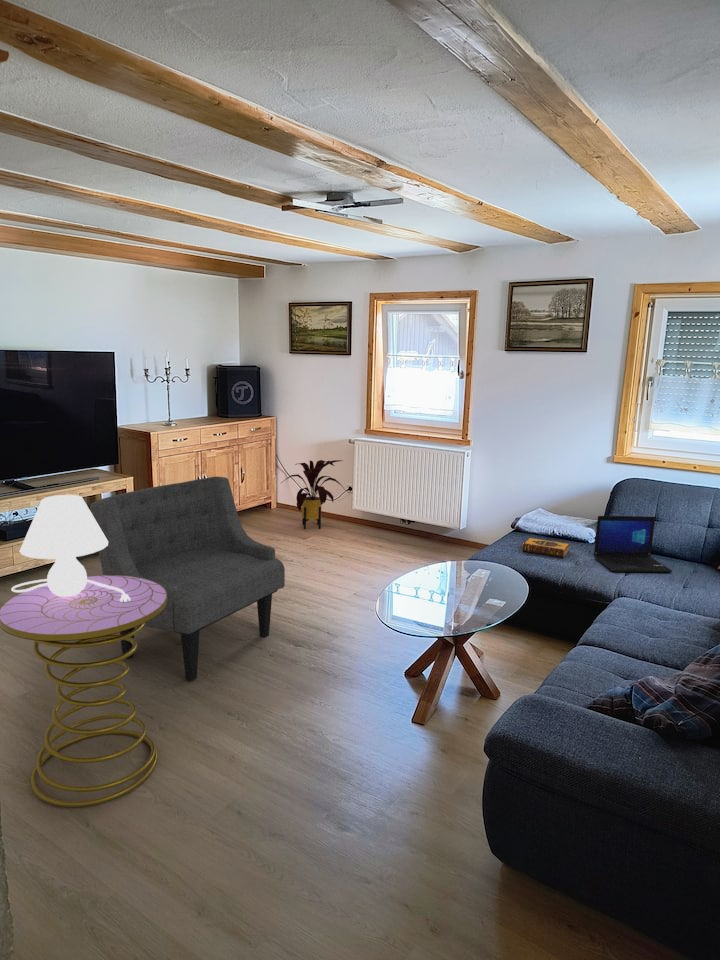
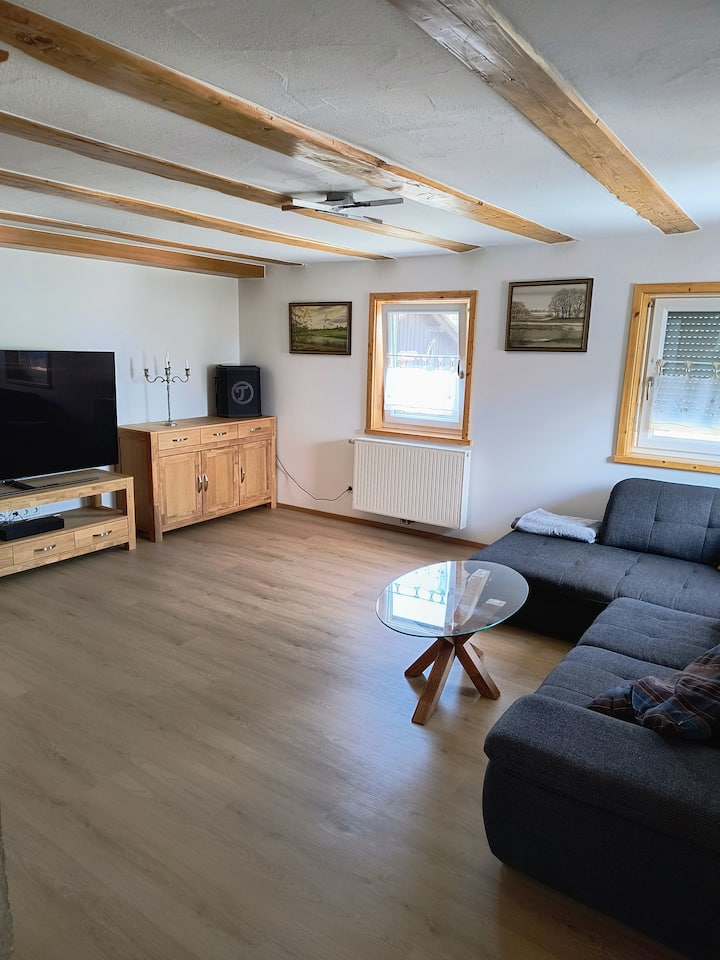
- side table [0,574,167,808]
- laptop [593,515,673,573]
- table lamp [10,494,130,602]
- hardback book [521,537,571,559]
- house plant [279,459,348,530]
- armchair [89,476,286,682]
